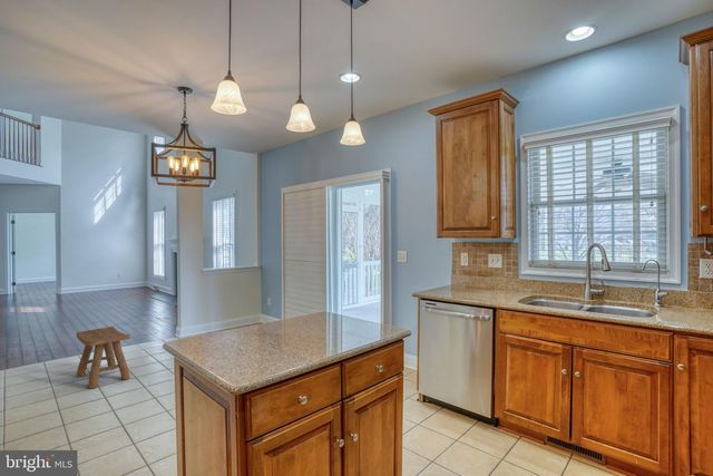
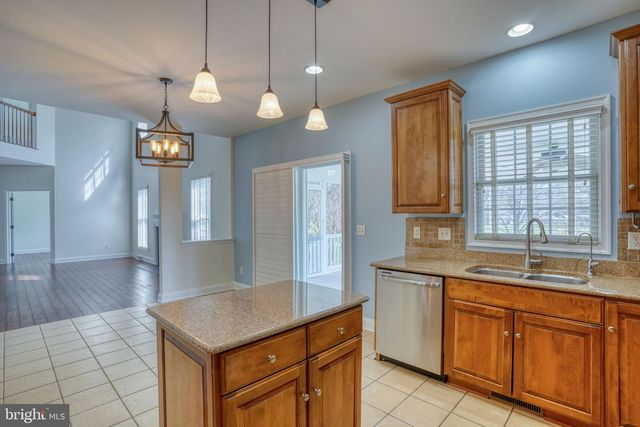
- stool [76,326,131,389]
